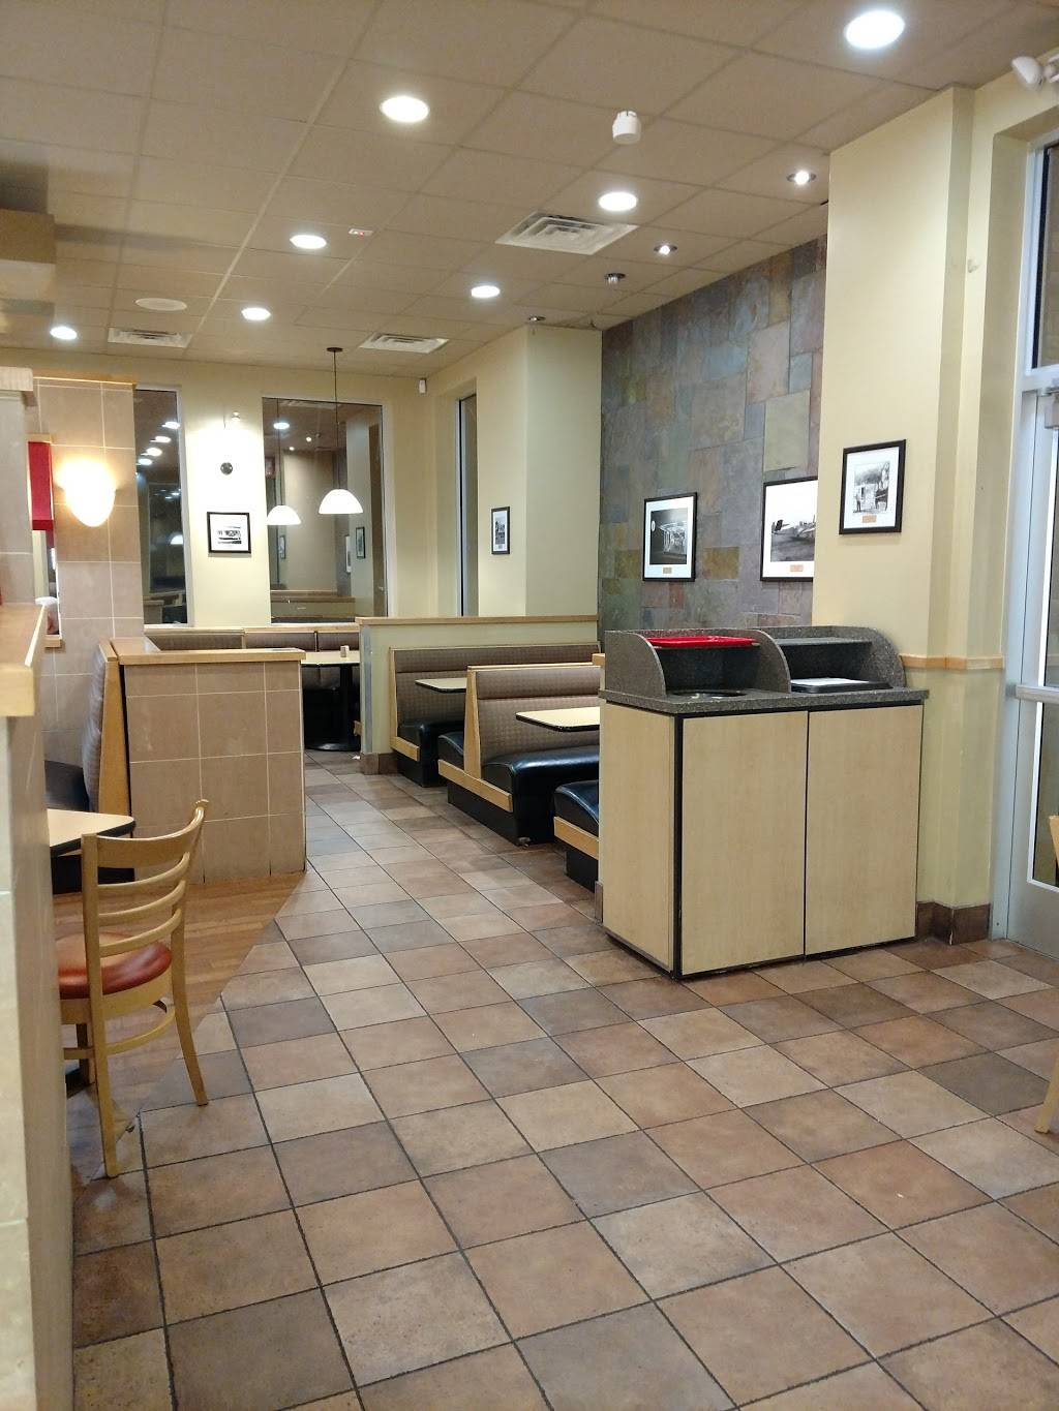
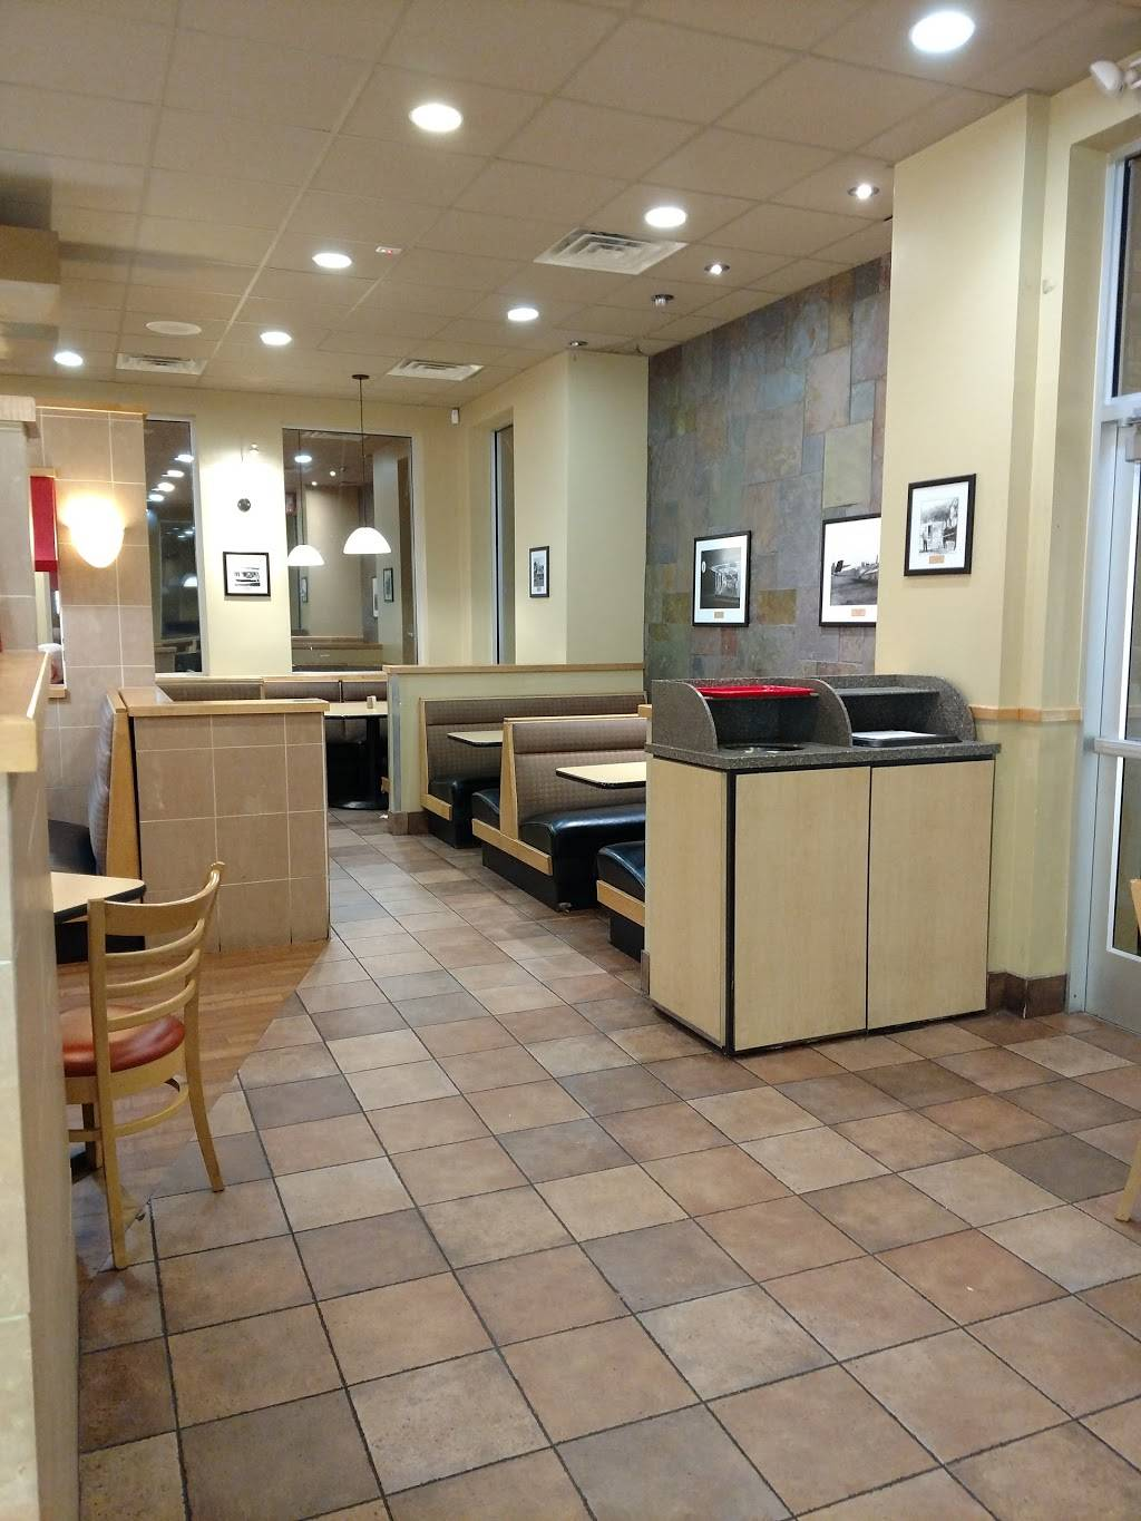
- smoke detector [611,110,642,146]
